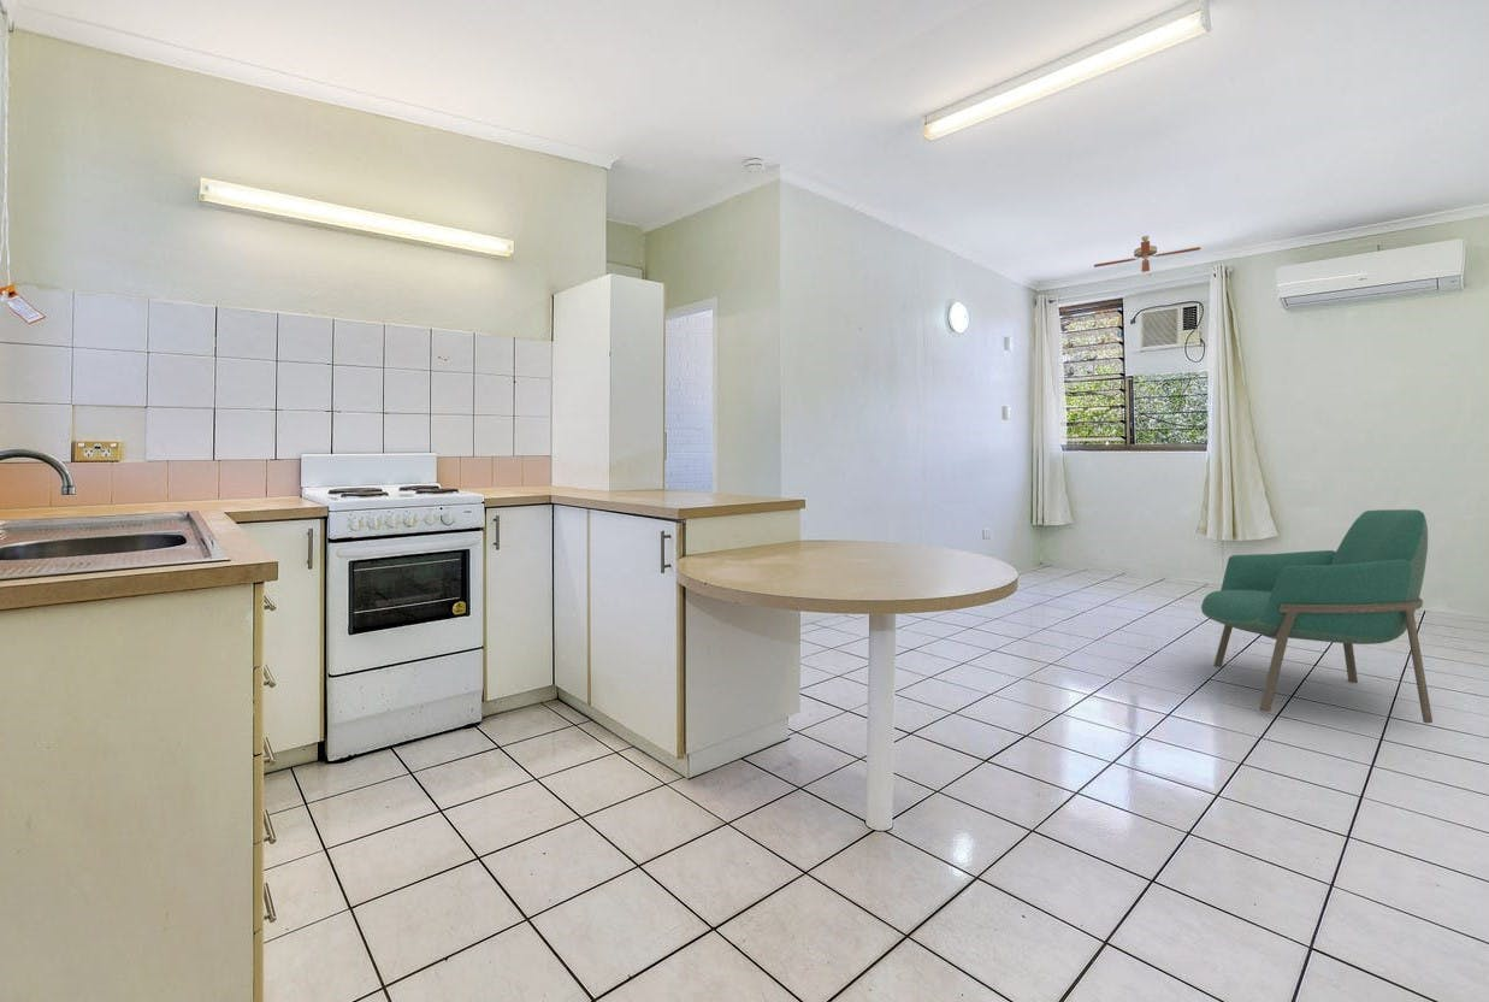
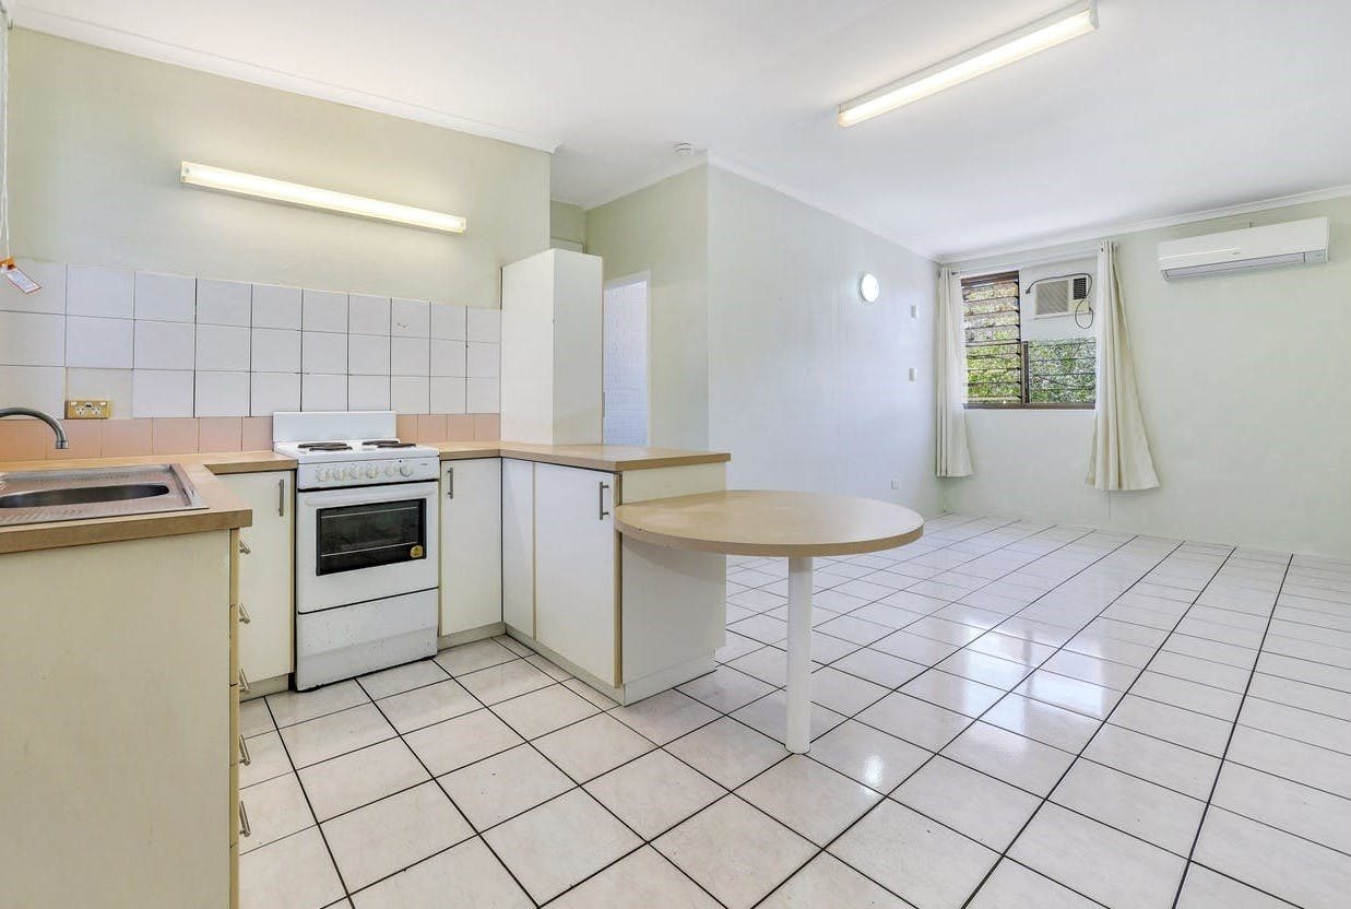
- ceiling fan [1093,235,1201,277]
- armchair [1200,508,1434,724]
